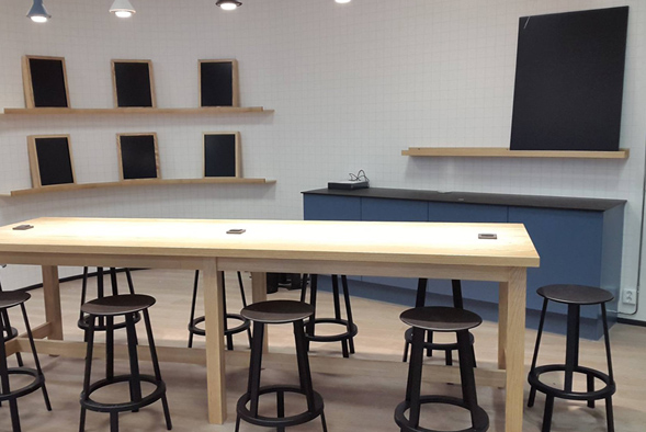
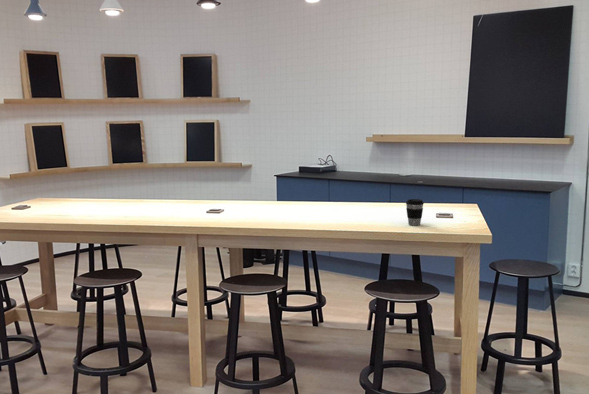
+ coffee cup [405,198,425,226]
